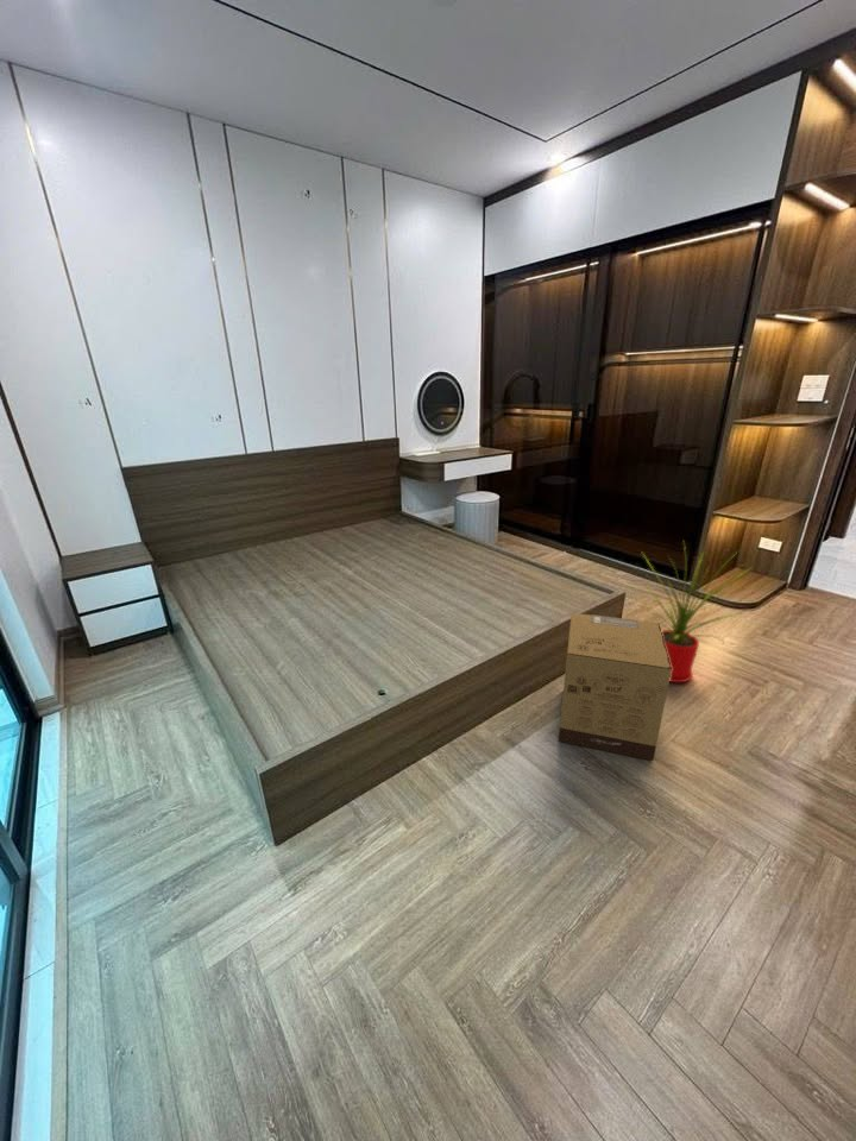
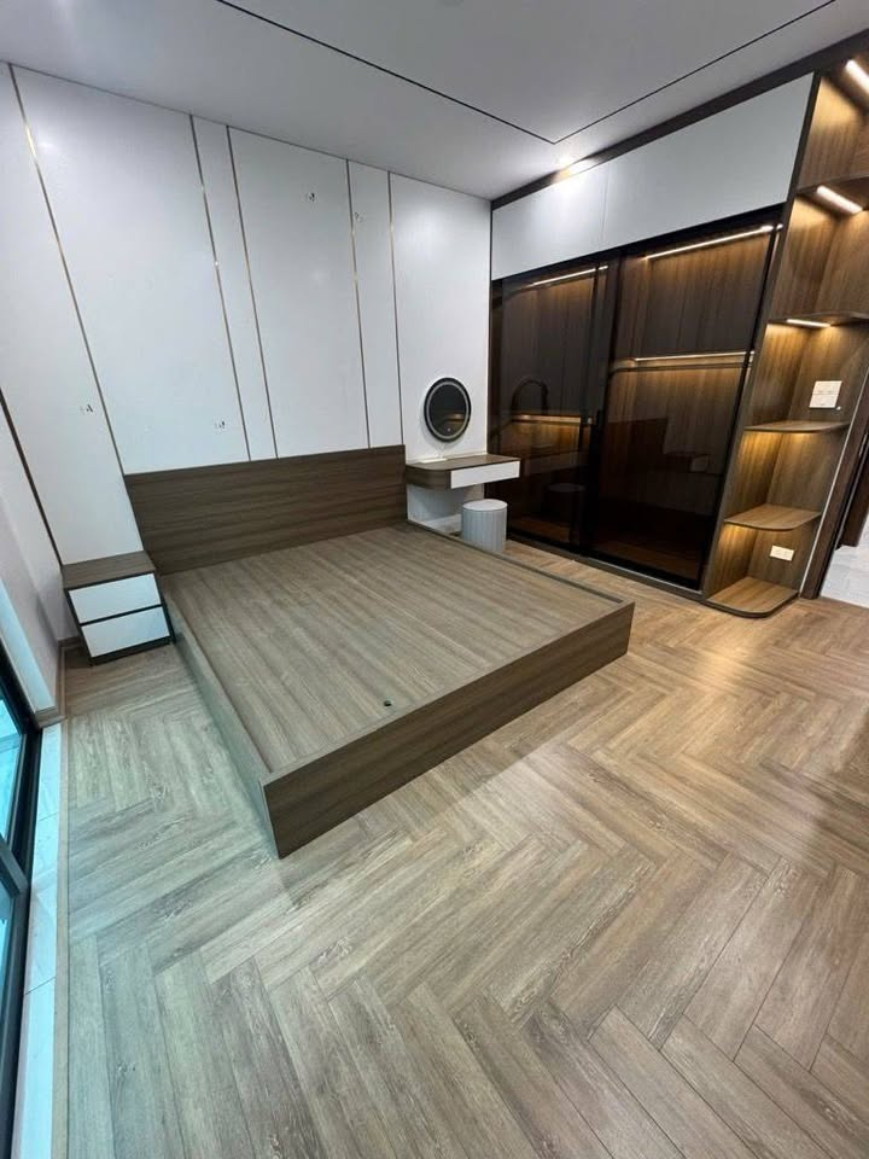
- house plant [630,541,754,683]
- cardboard box [558,612,672,762]
